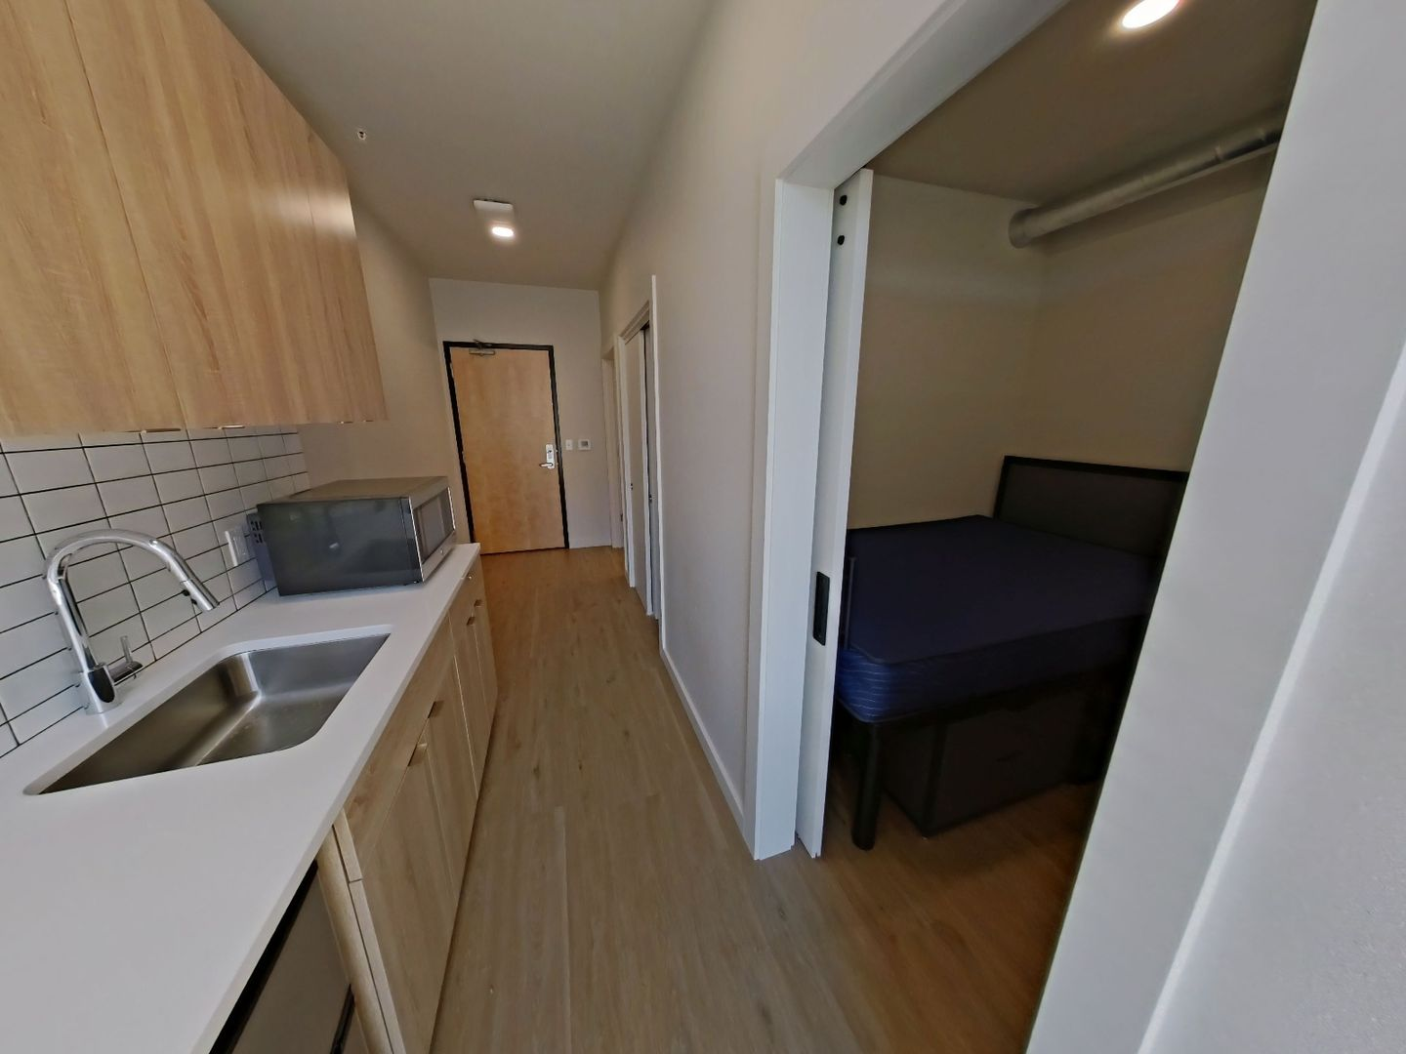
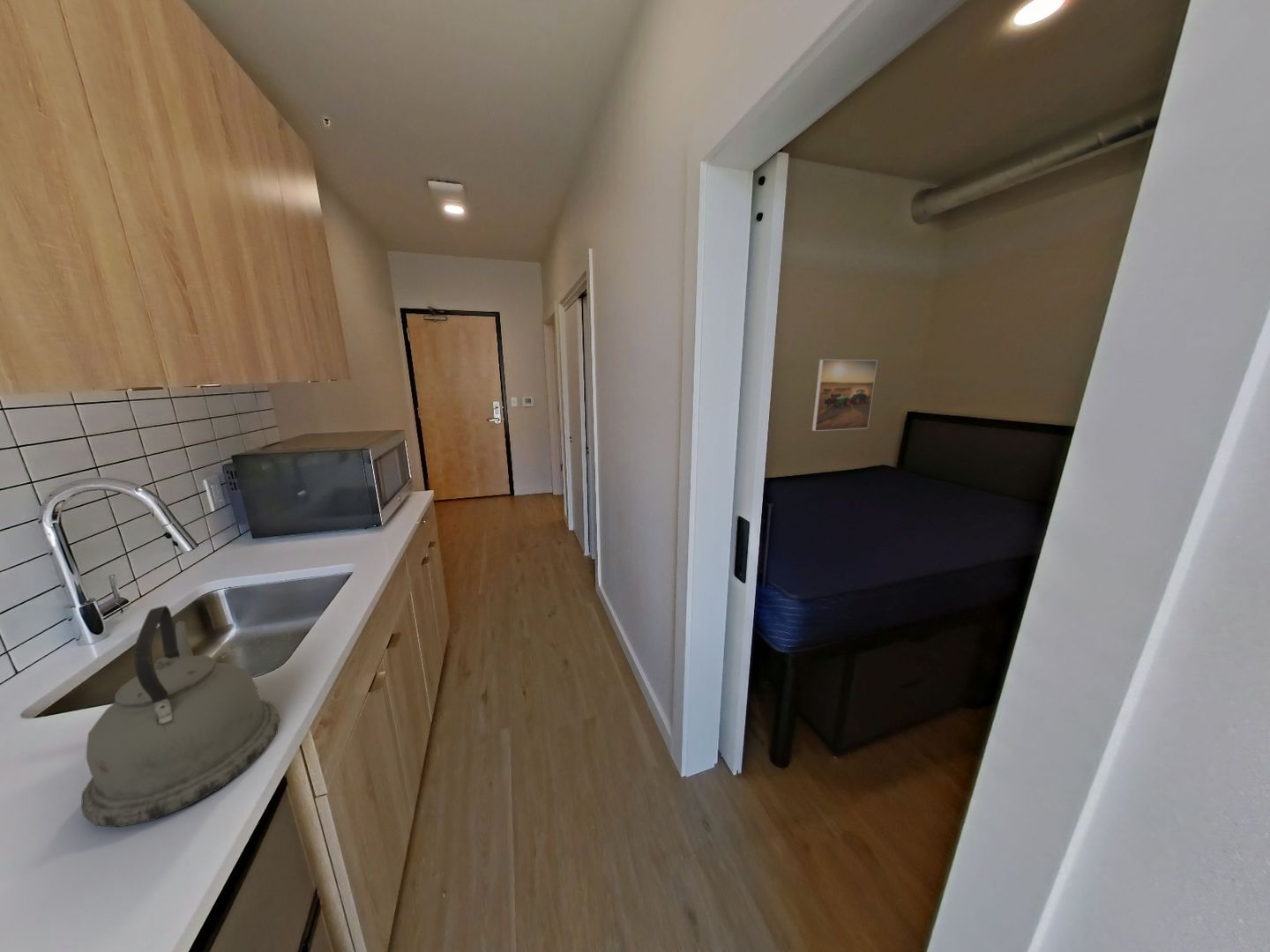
+ kettle [80,605,280,828]
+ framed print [811,359,878,432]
